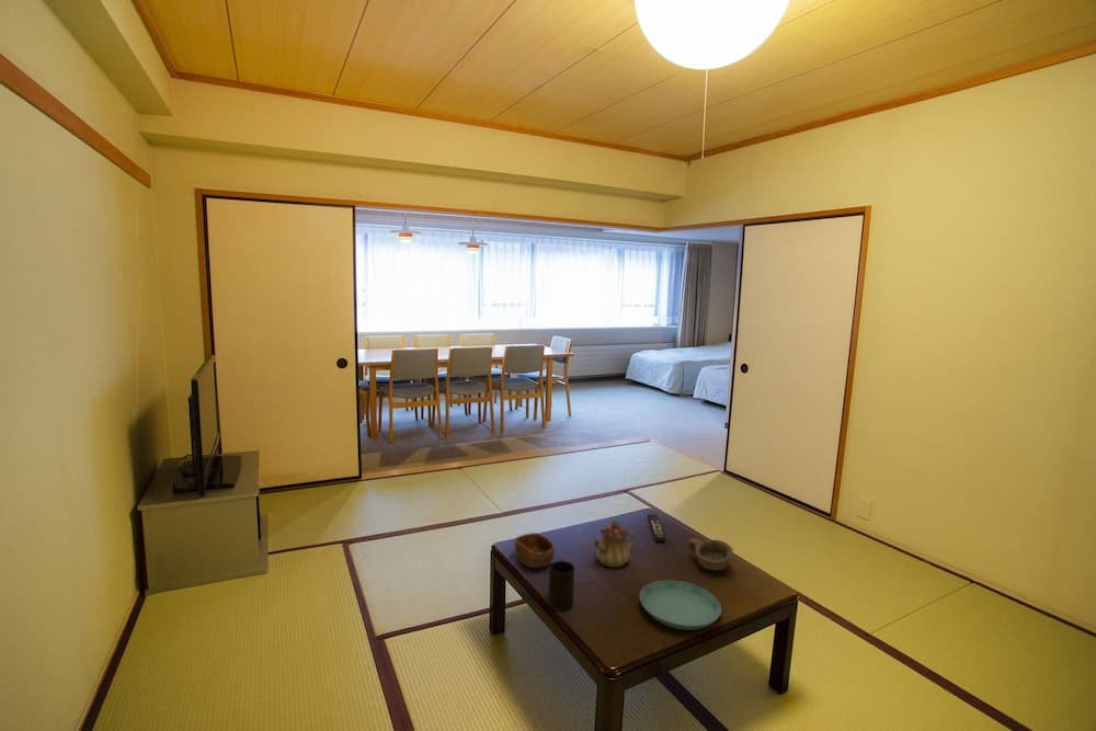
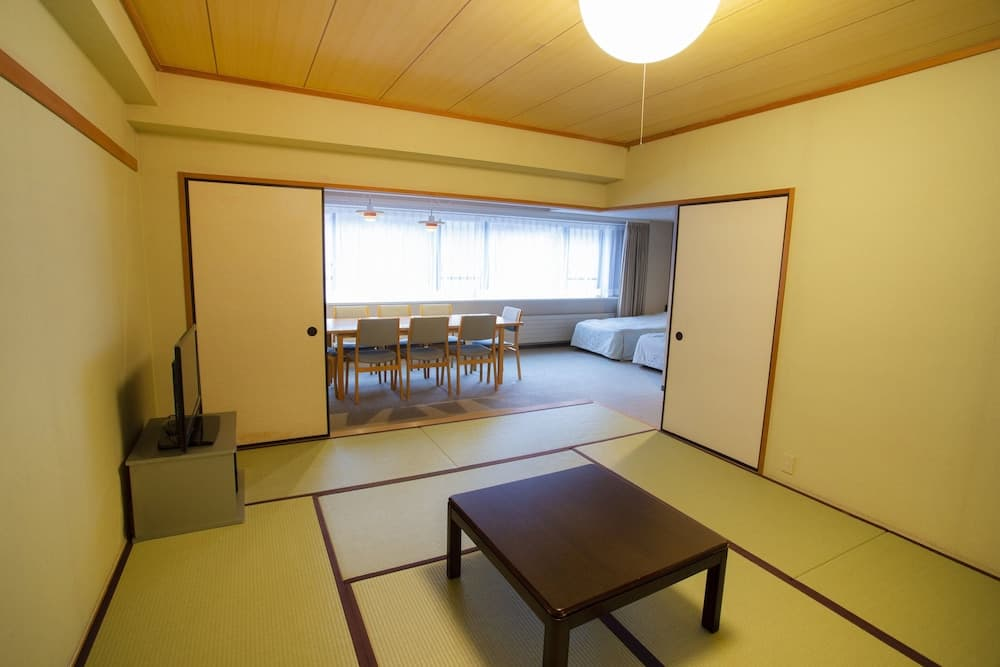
- cup [547,560,575,612]
- teapot [593,519,635,569]
- saucer [639,579,722,631]
- bowl [514,532,556,569]
- cup [687,537,734,572]
- remote control [647,513,666,542]
